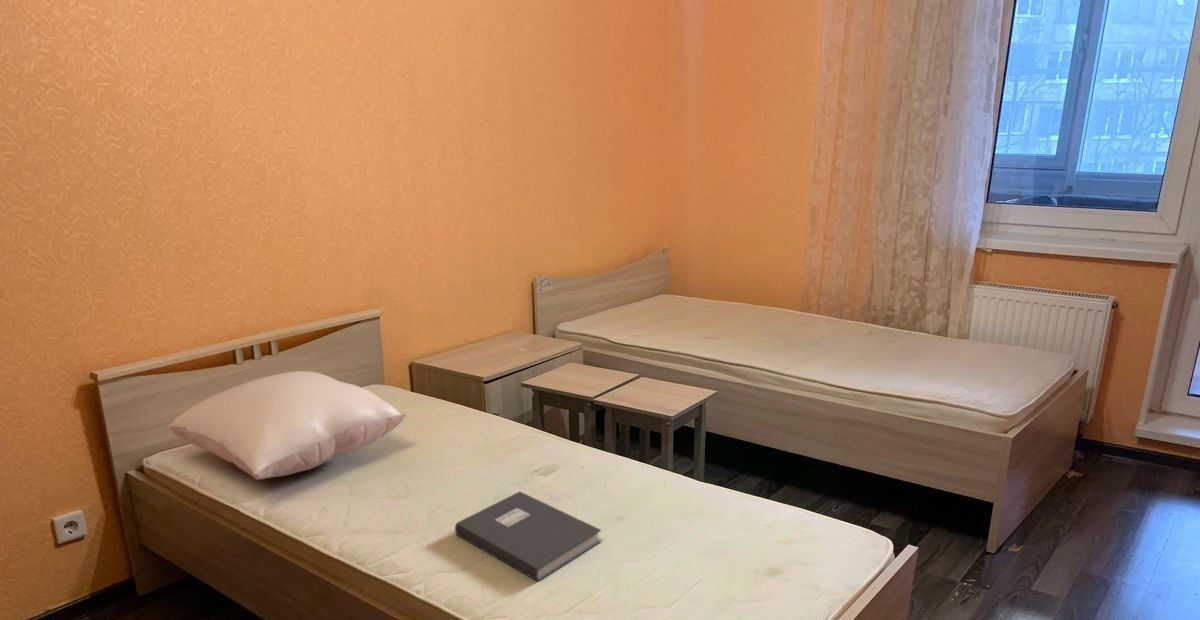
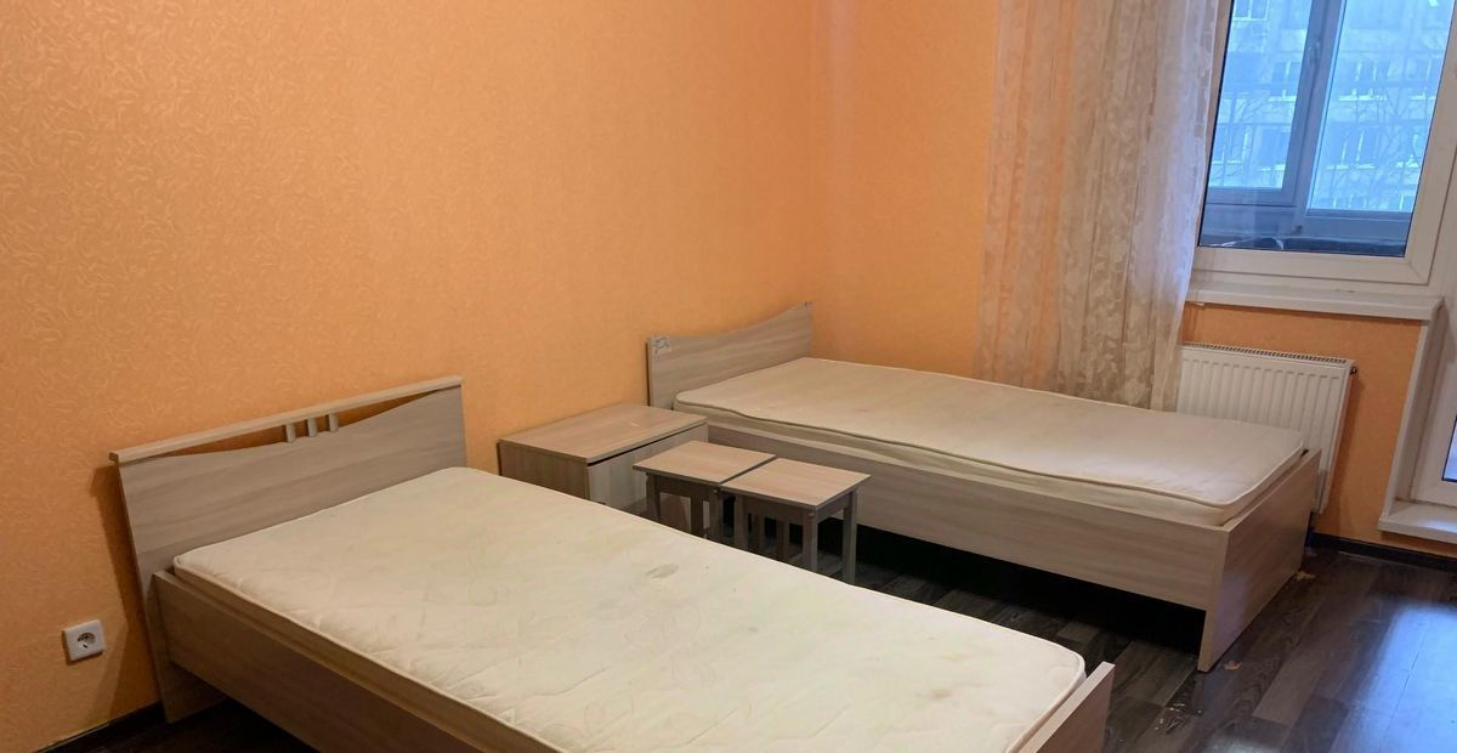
- book [454,490,602,582]
- pillow [168,370,407,481]
